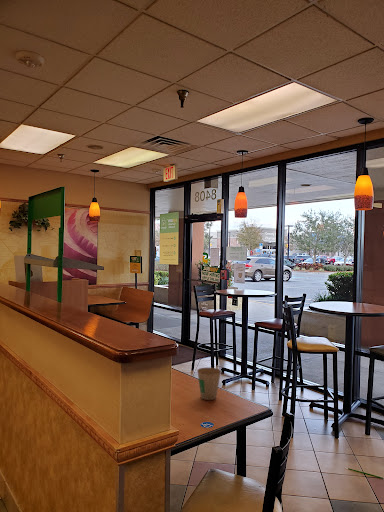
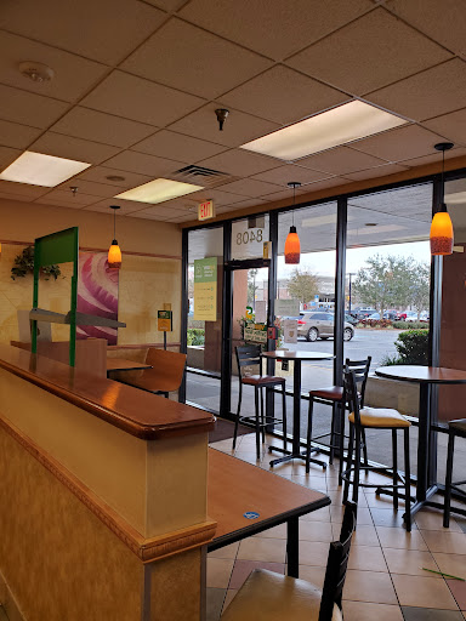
- paper cup [196,367,222,401]
